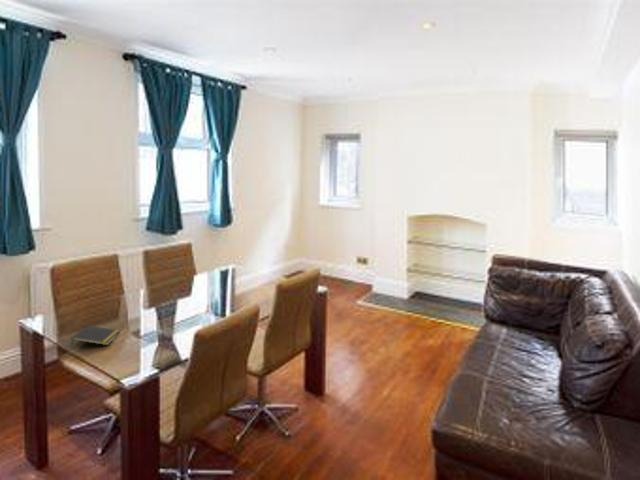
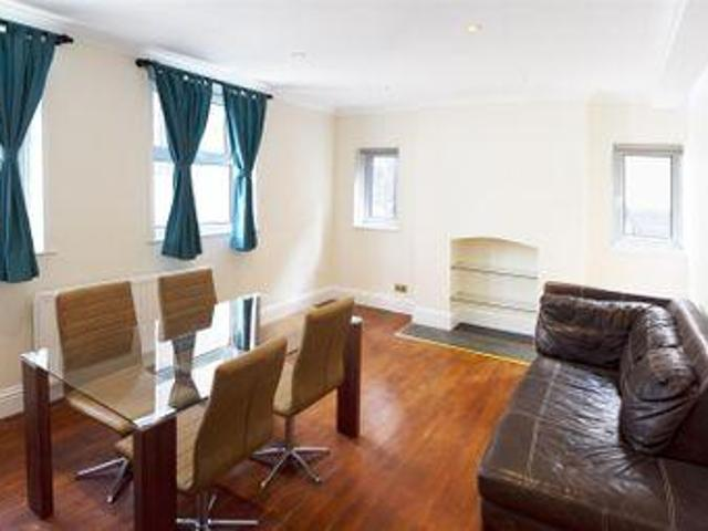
- notepad [70,325,121,348]
